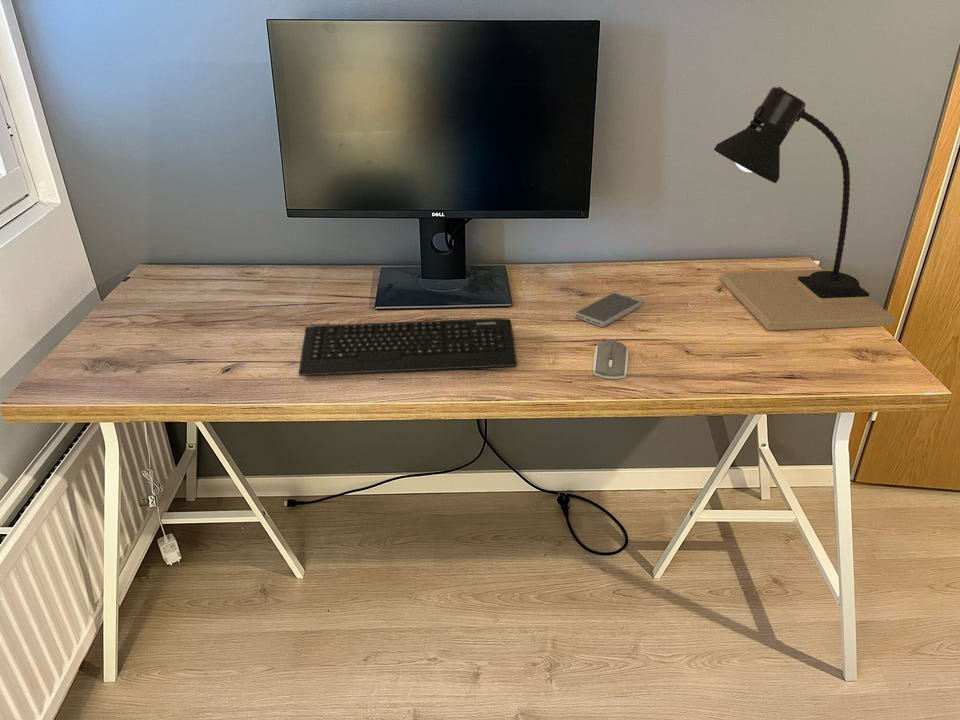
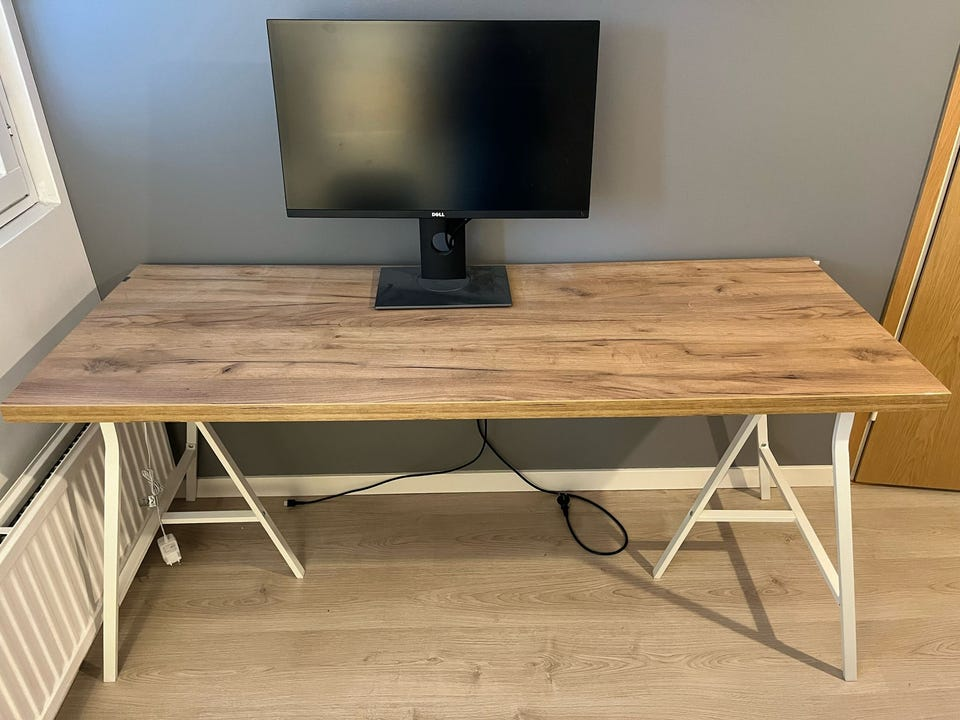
- computer mouse [592,339,630,380]
- keyboard [298,317,518,377]
- smartphone [573,291,643,328]
- desk lamp [713,85,897,331]
